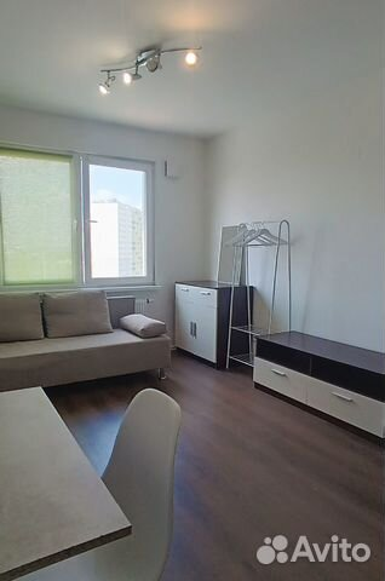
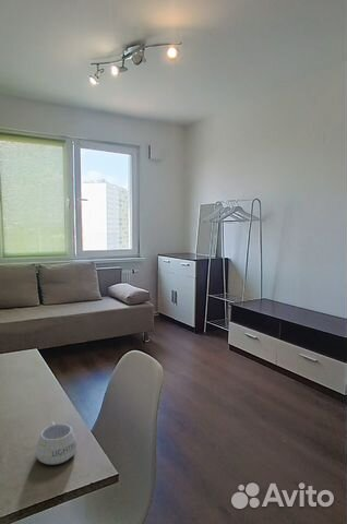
+ mug [35,420,77,466]
